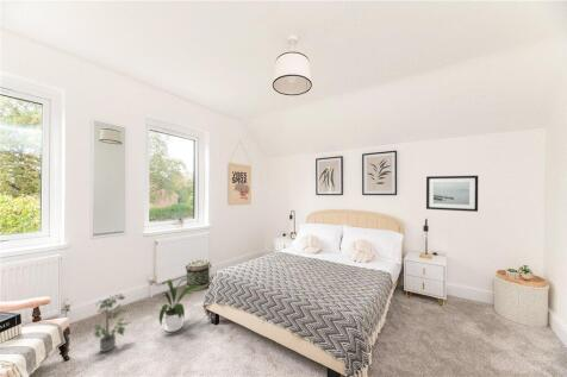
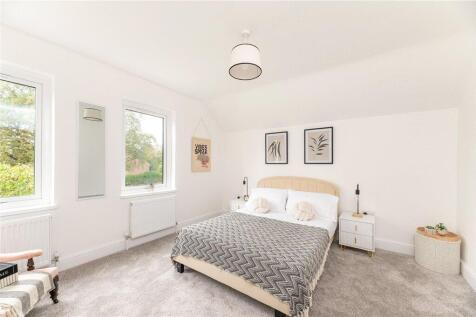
- wall art [425,175,479,213]
- house plant [158,277,201,333]
- basket [185,258,211,291]
- potted plant [92,293,131,353]
